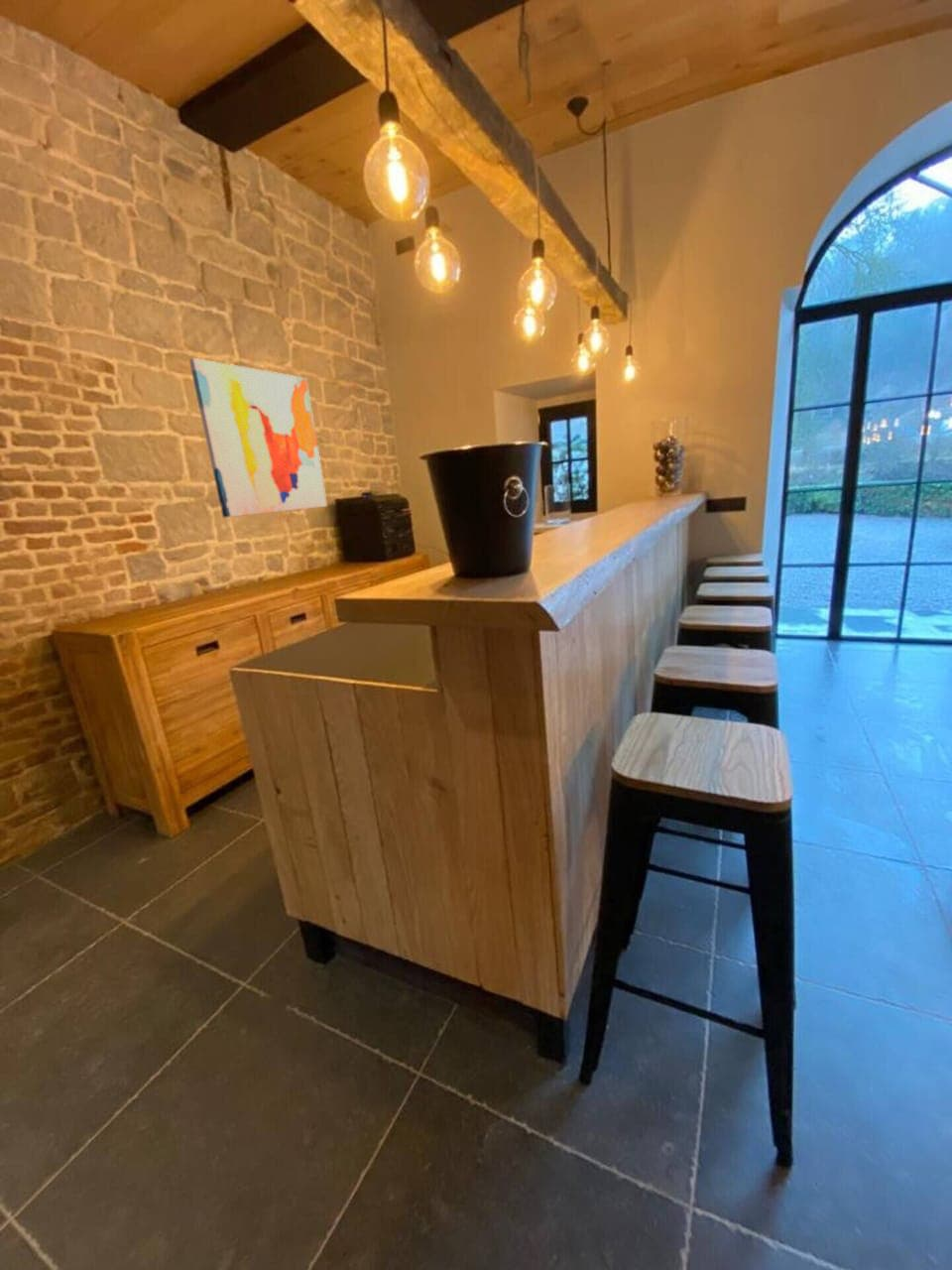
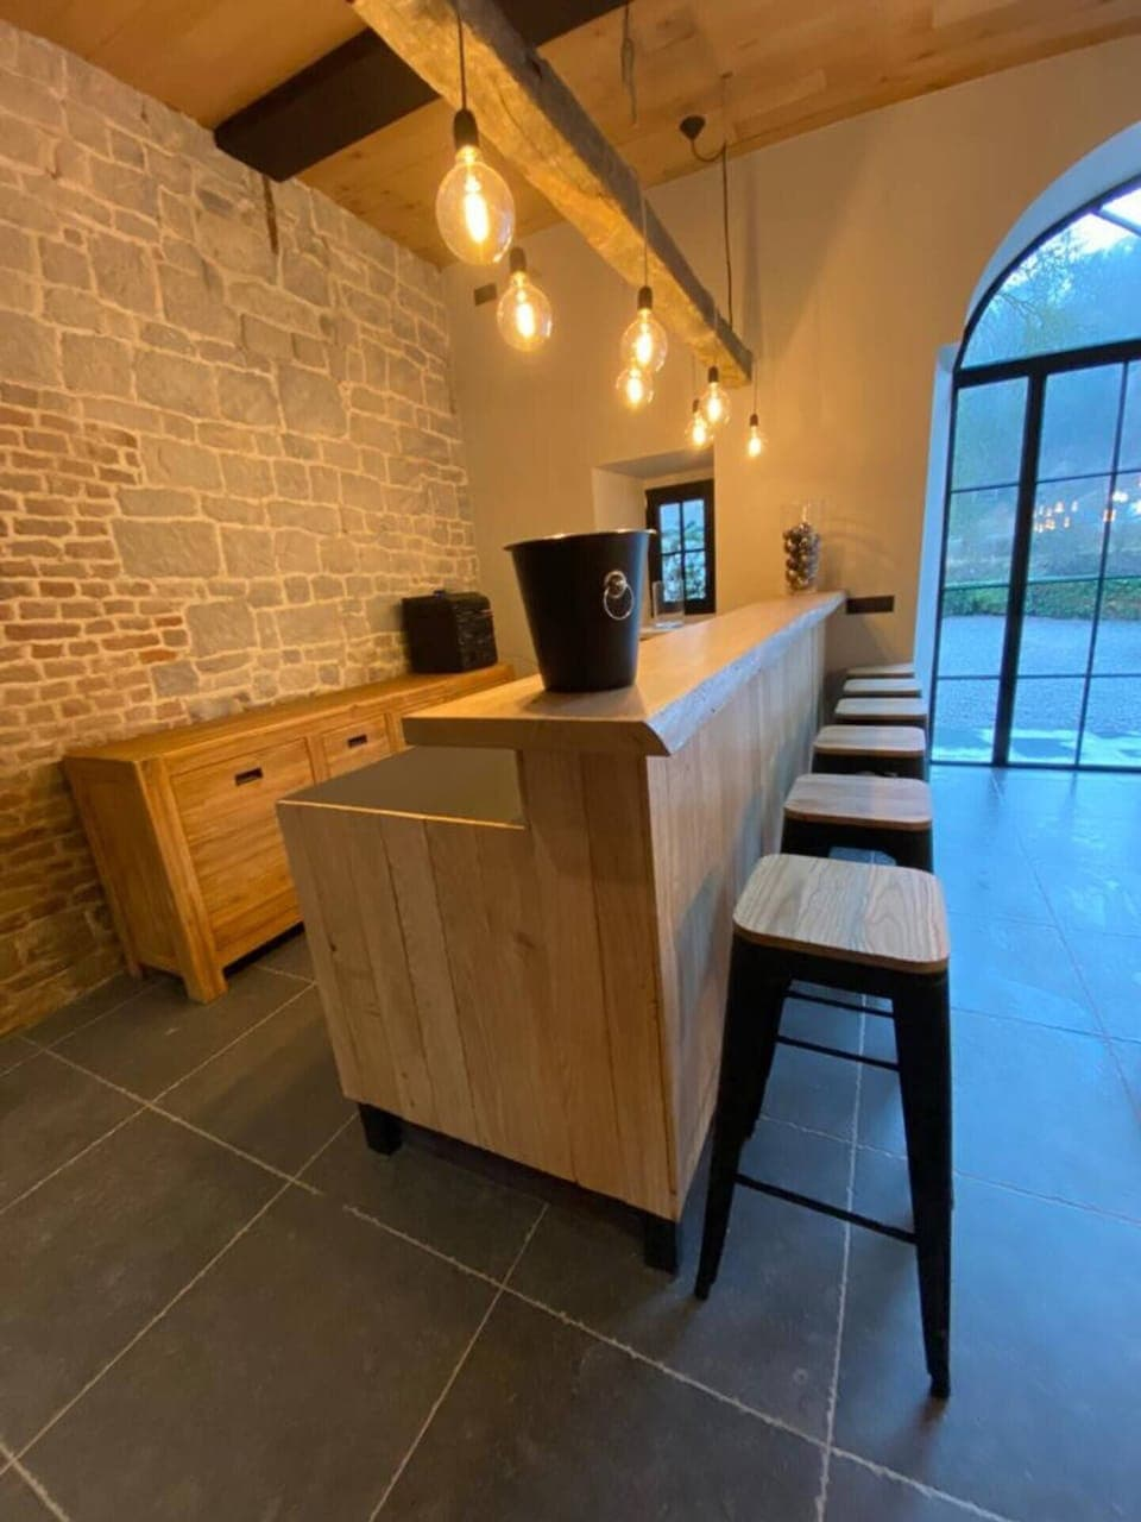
- wall art [188,357,328,518]
